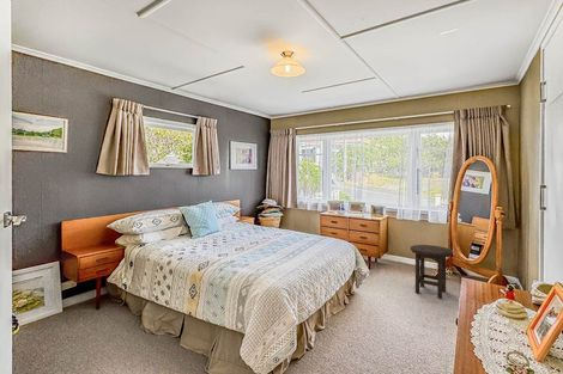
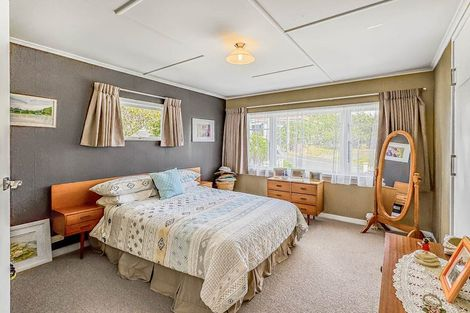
- stool [410,244,454,300]
